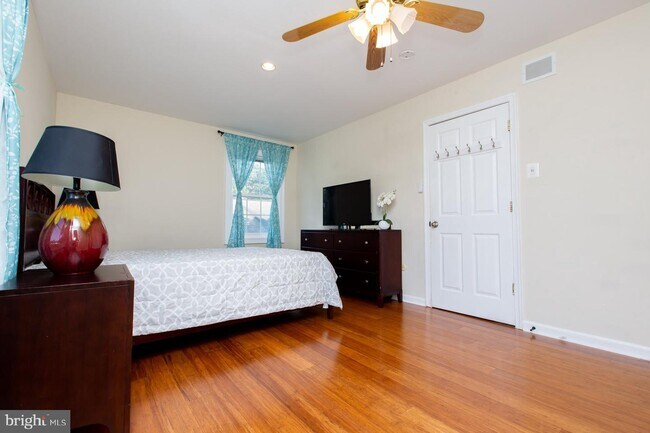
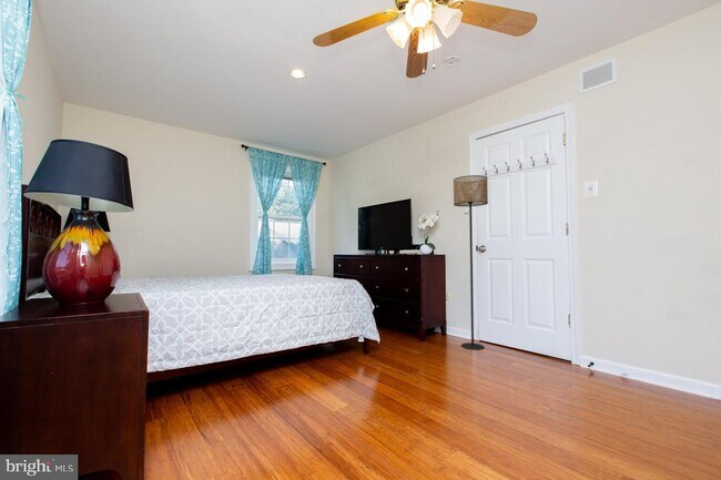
+ floor lamp [453,174,489,351]
